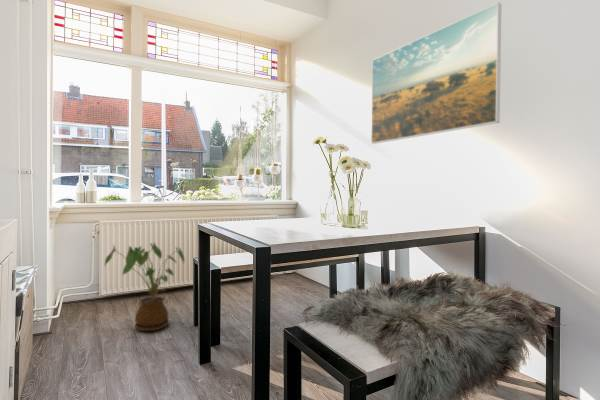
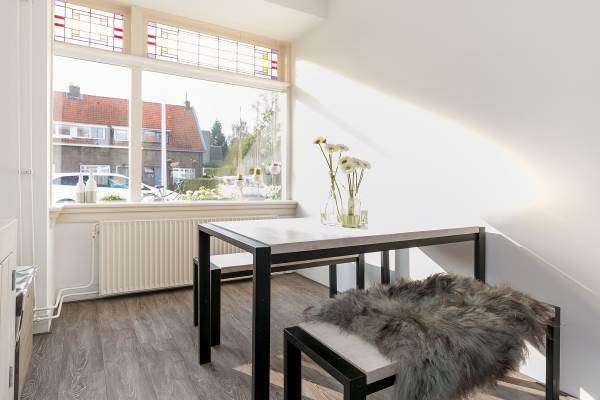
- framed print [370,2,502,145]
- house plant [104,241,186,332]
